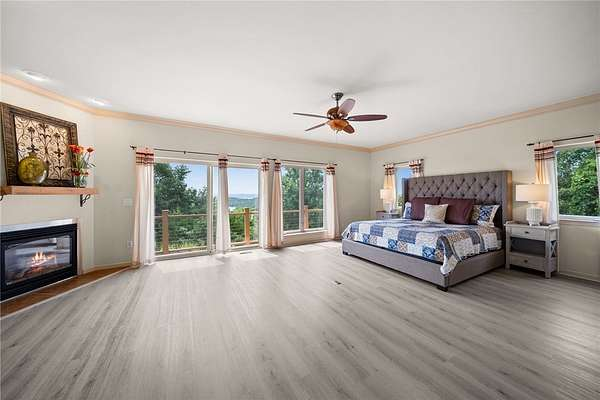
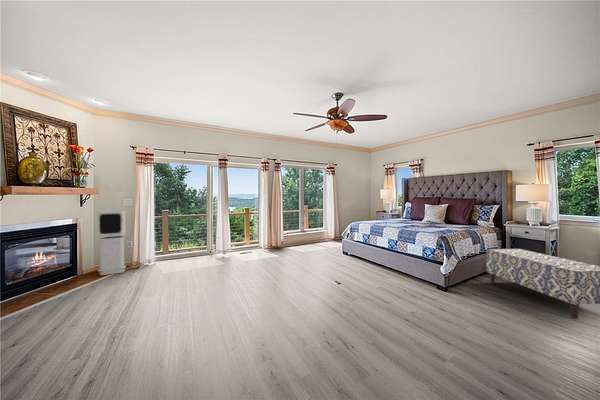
+ air purifier [96,209,127,276]
+ bench [485,248,600,320]
